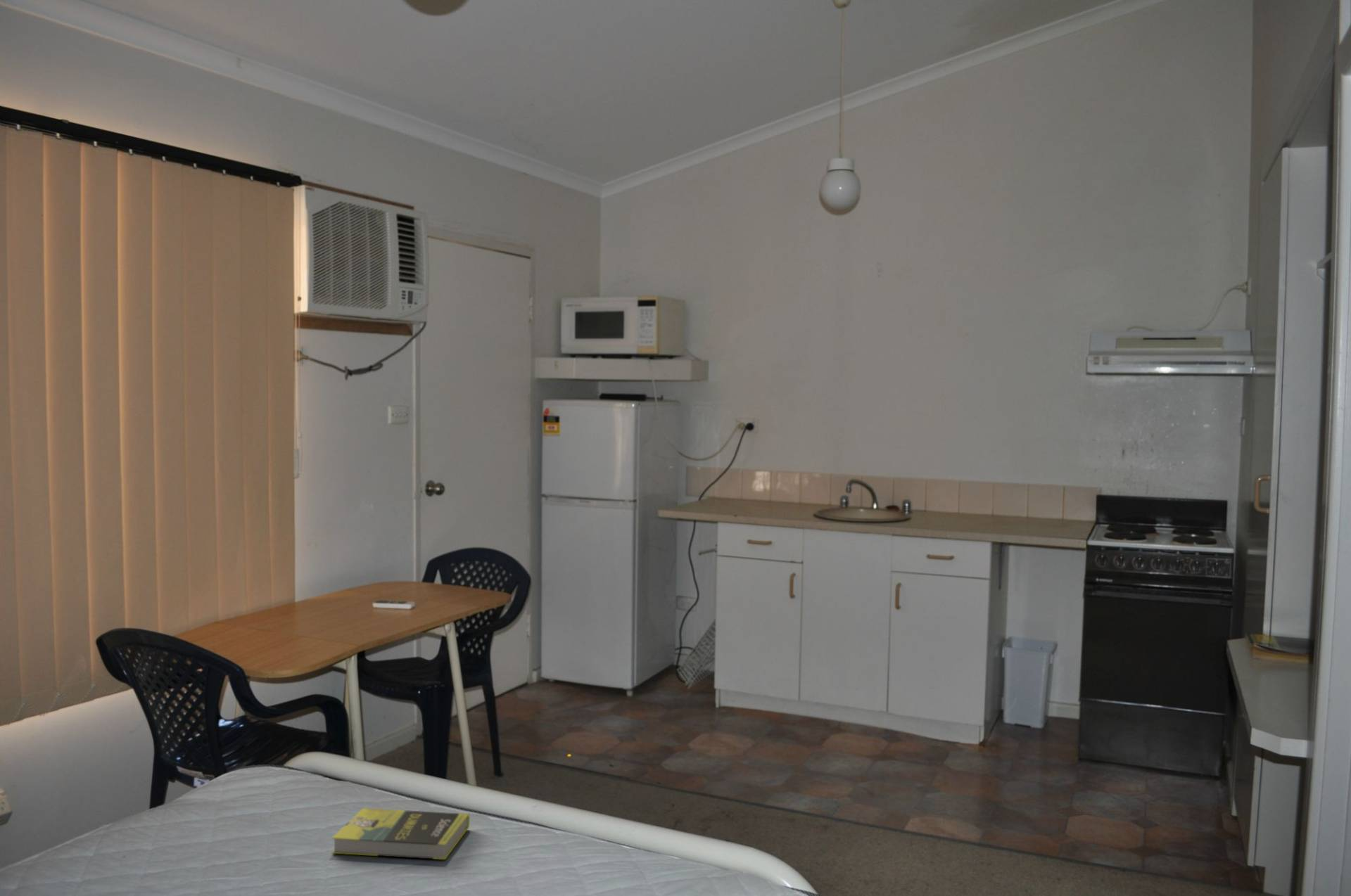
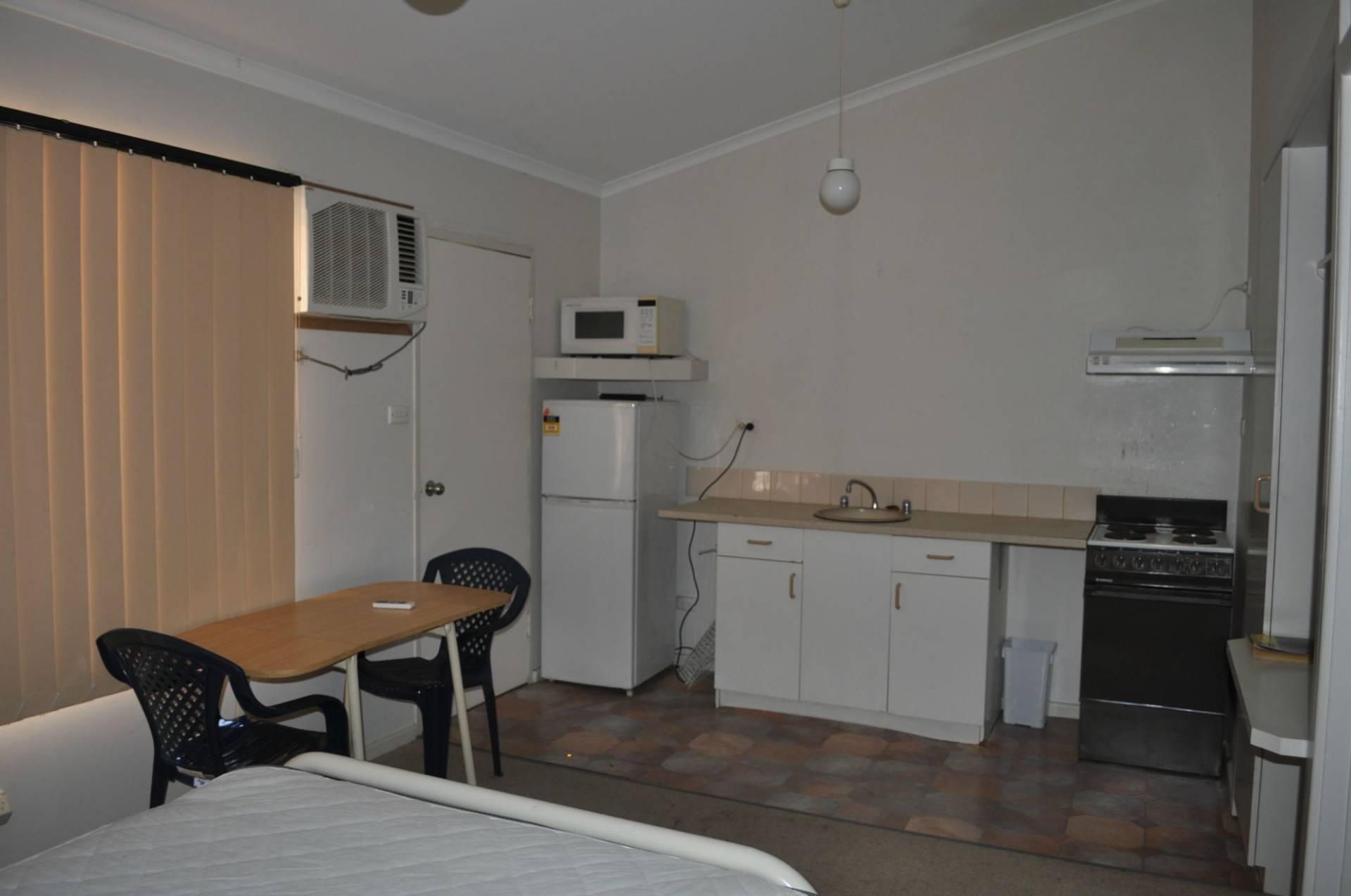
- book [331,807,470,860]
